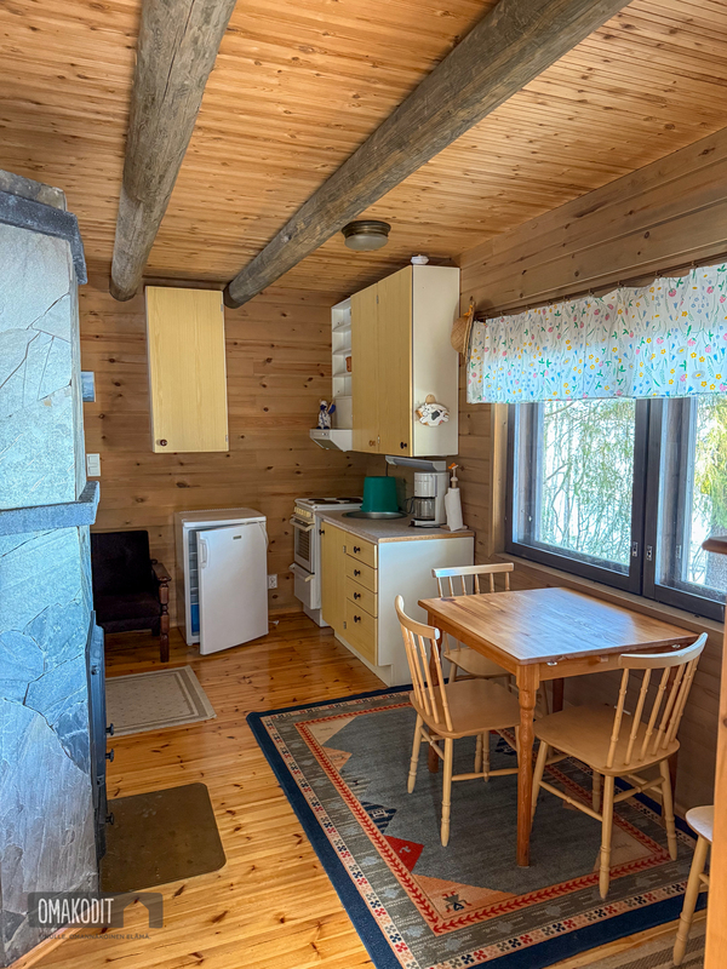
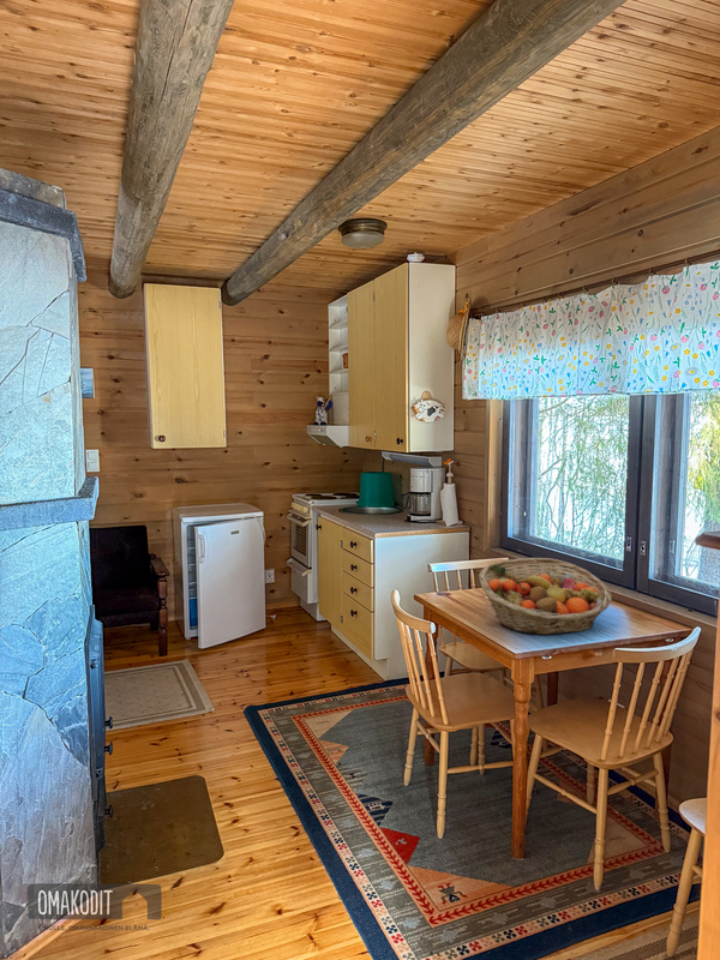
+ fruit basket [478,557,613,636]
